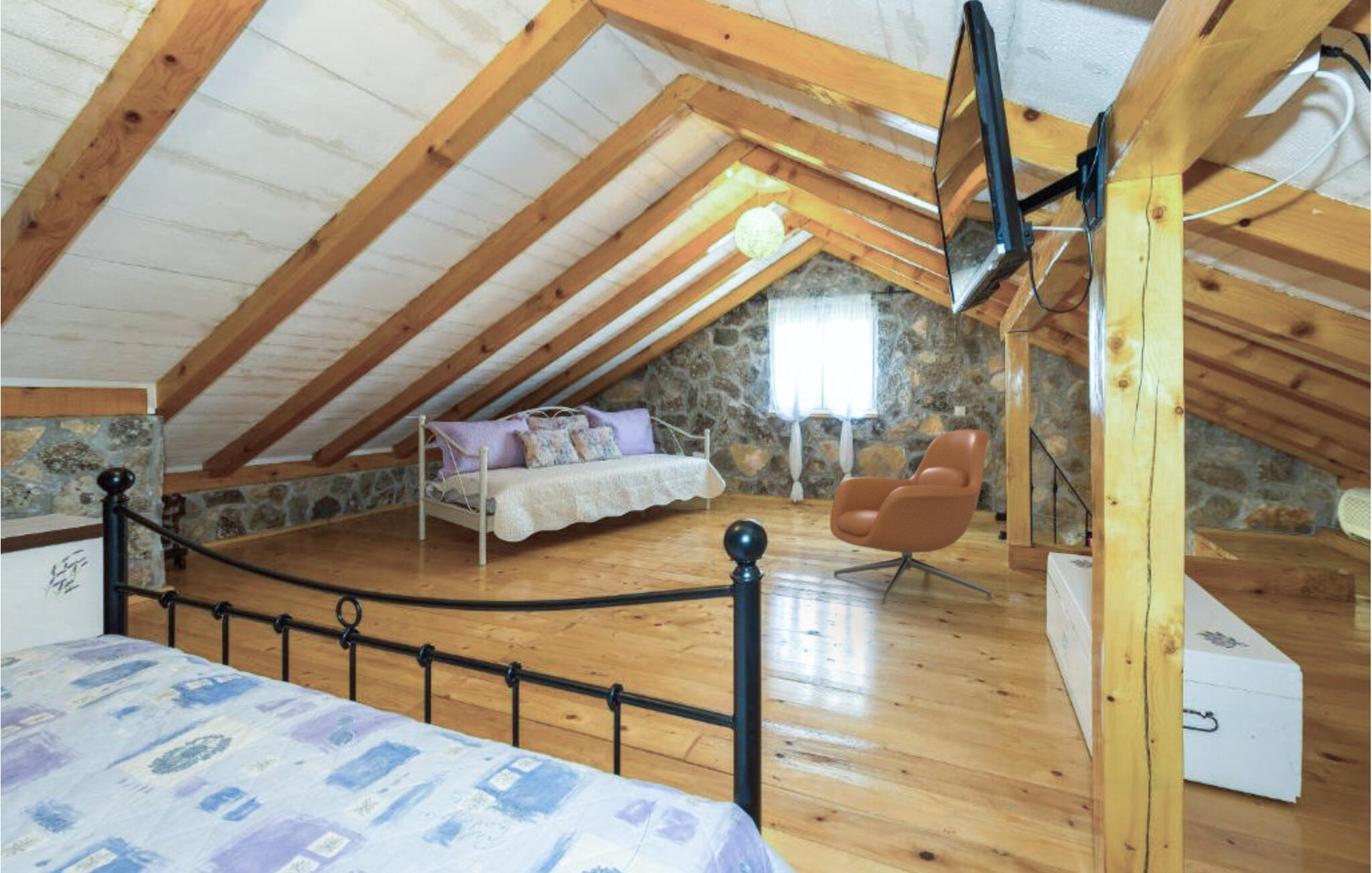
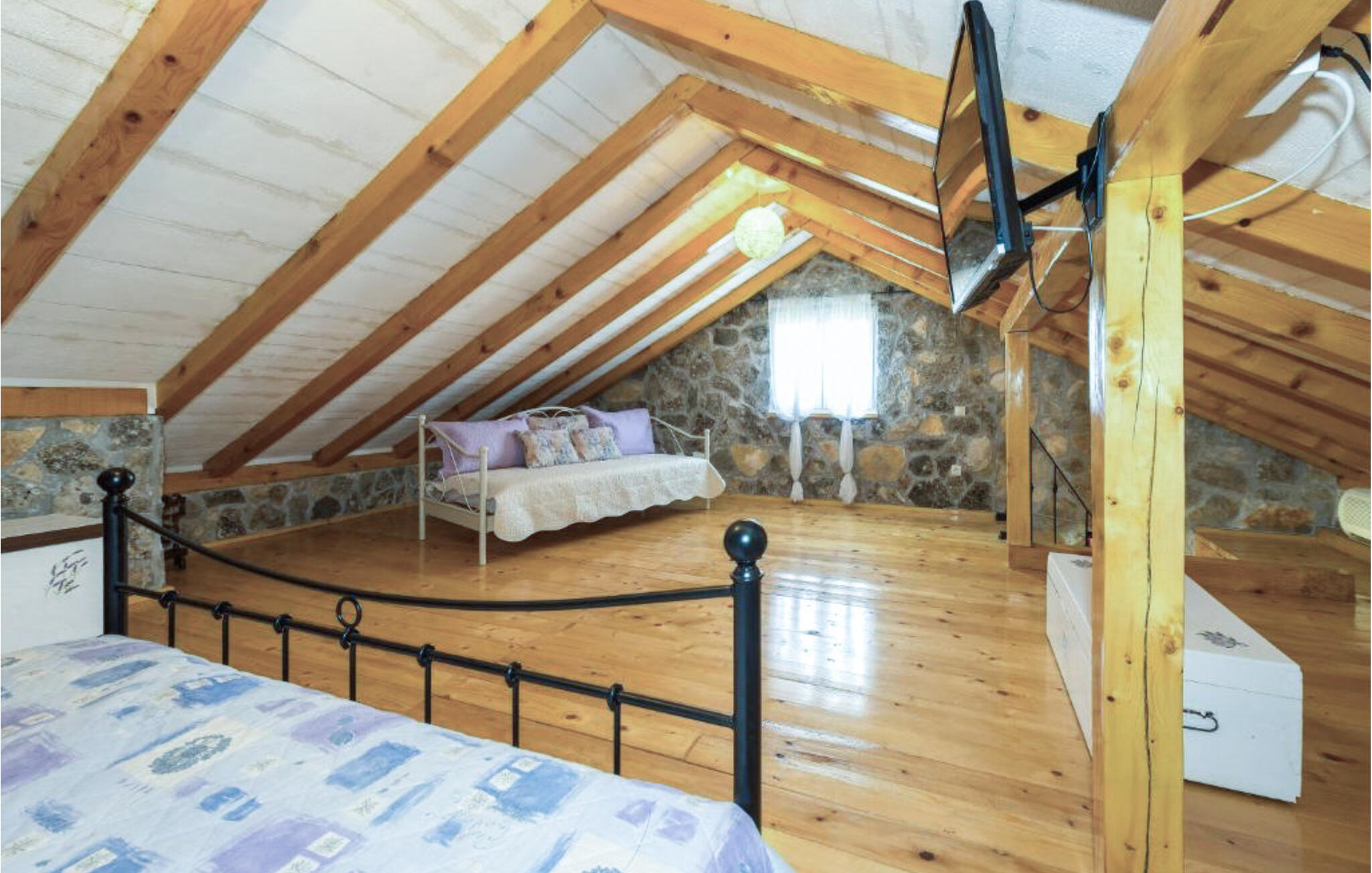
- armchair [829,429,993,605]
